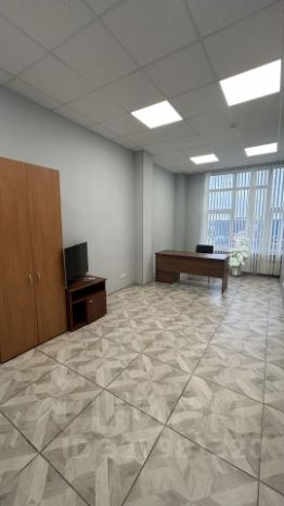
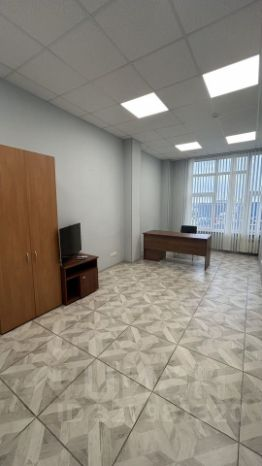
- indoor plant [225,232,251,277]
